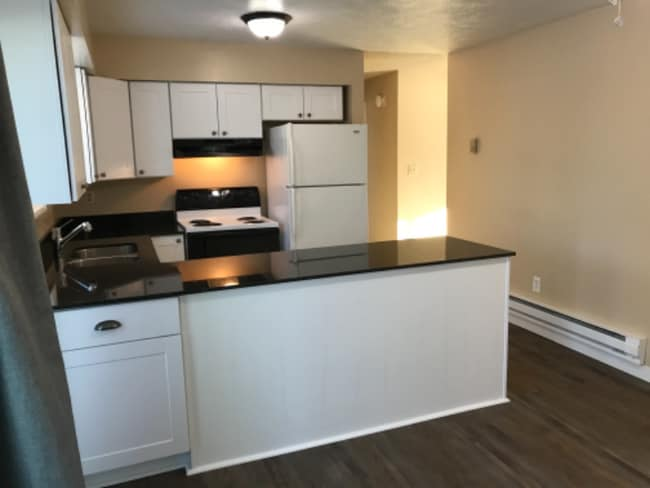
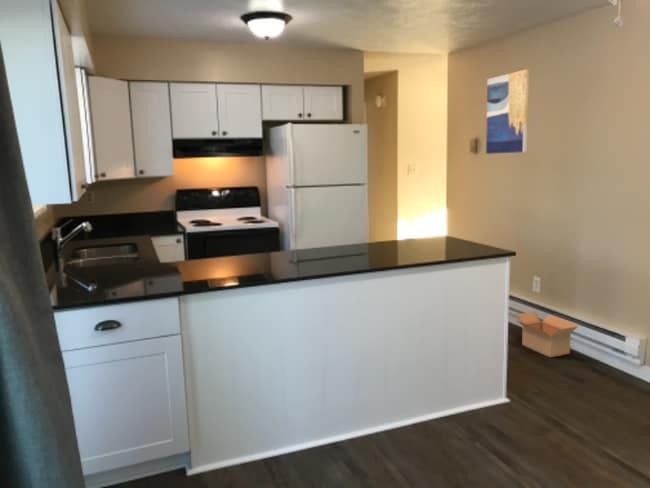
+ cardboard box [515,311,579,358]
+ wall art [485,69,530,155]
